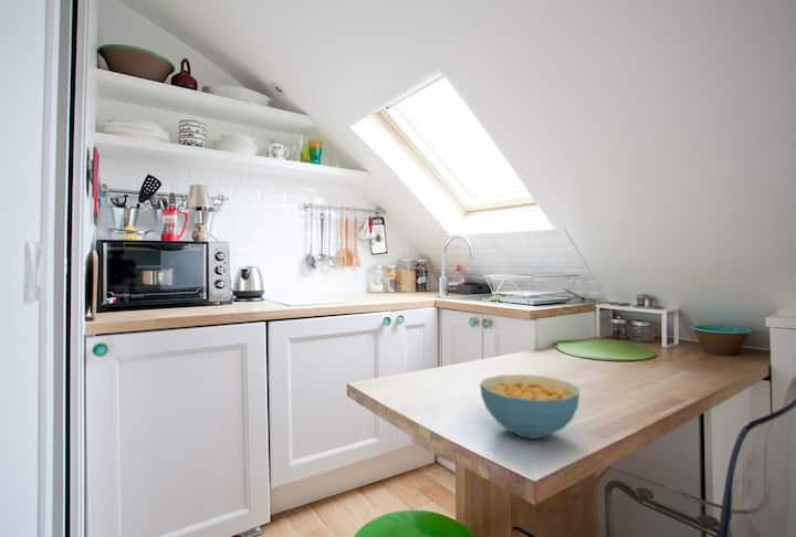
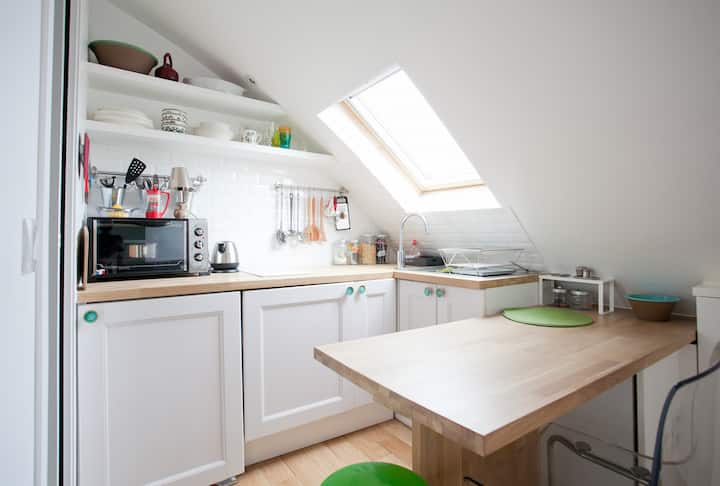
- cereal bowl [479,373,580,440]
